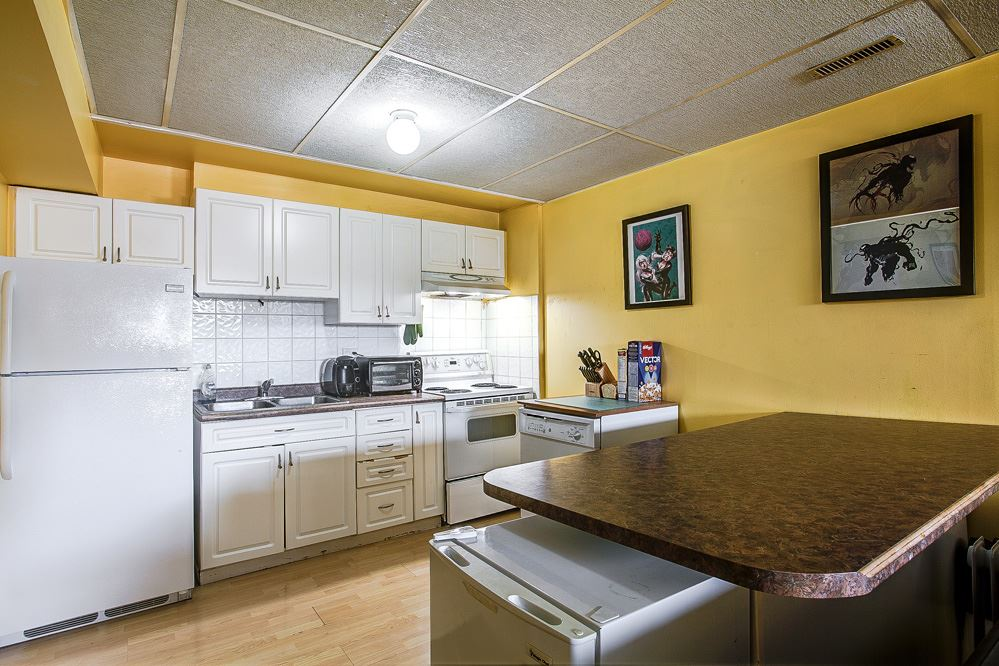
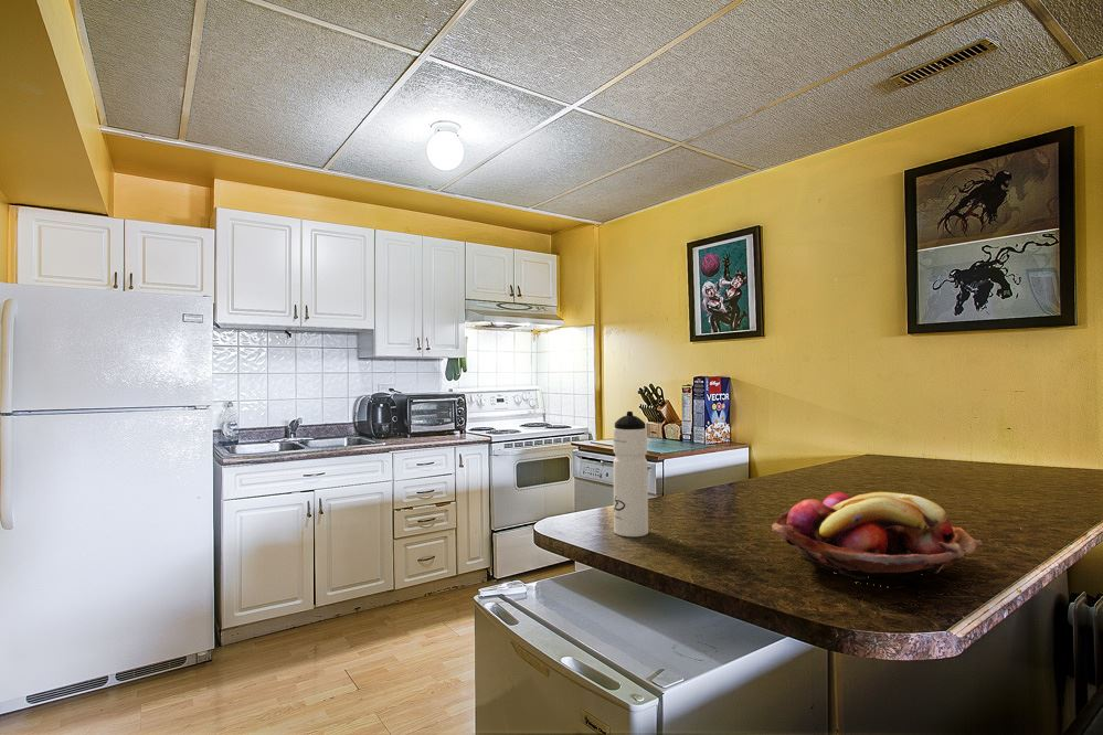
+ water bottle [612,411,649,537]
+ fruit basket [771,491,984,589]
